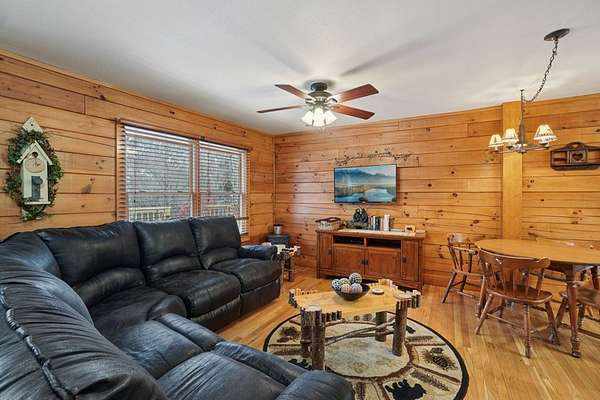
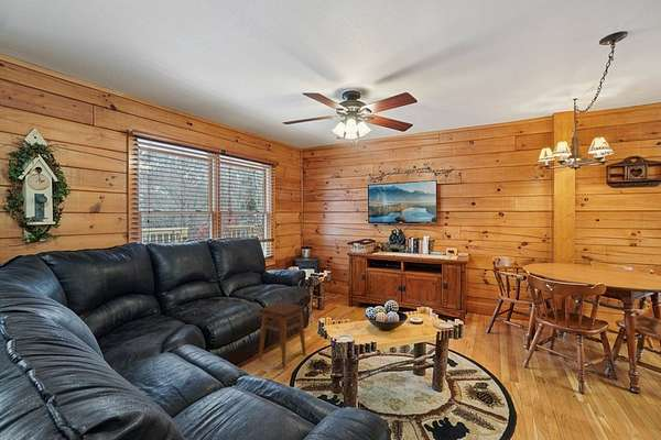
+ stool [258,301,307,369]
